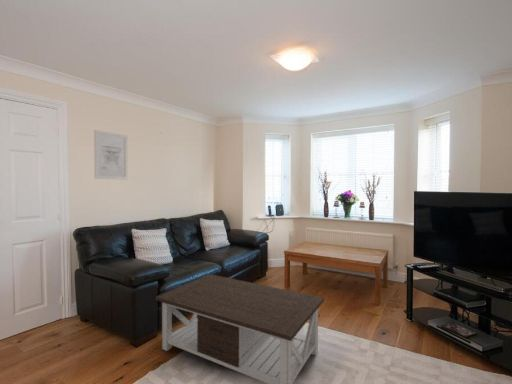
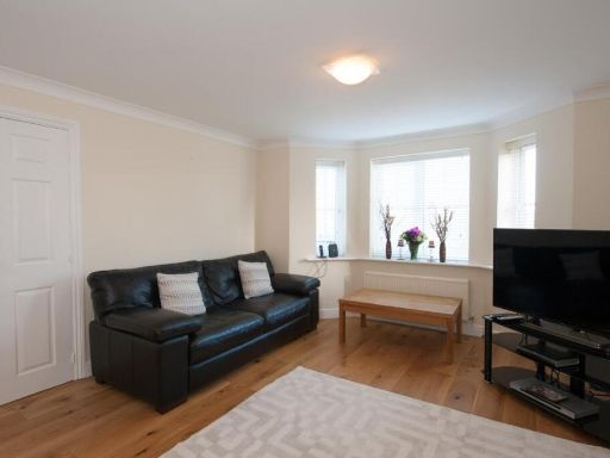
- wall art [93,129,129,181]
- coffee table [154,273,325,384]
